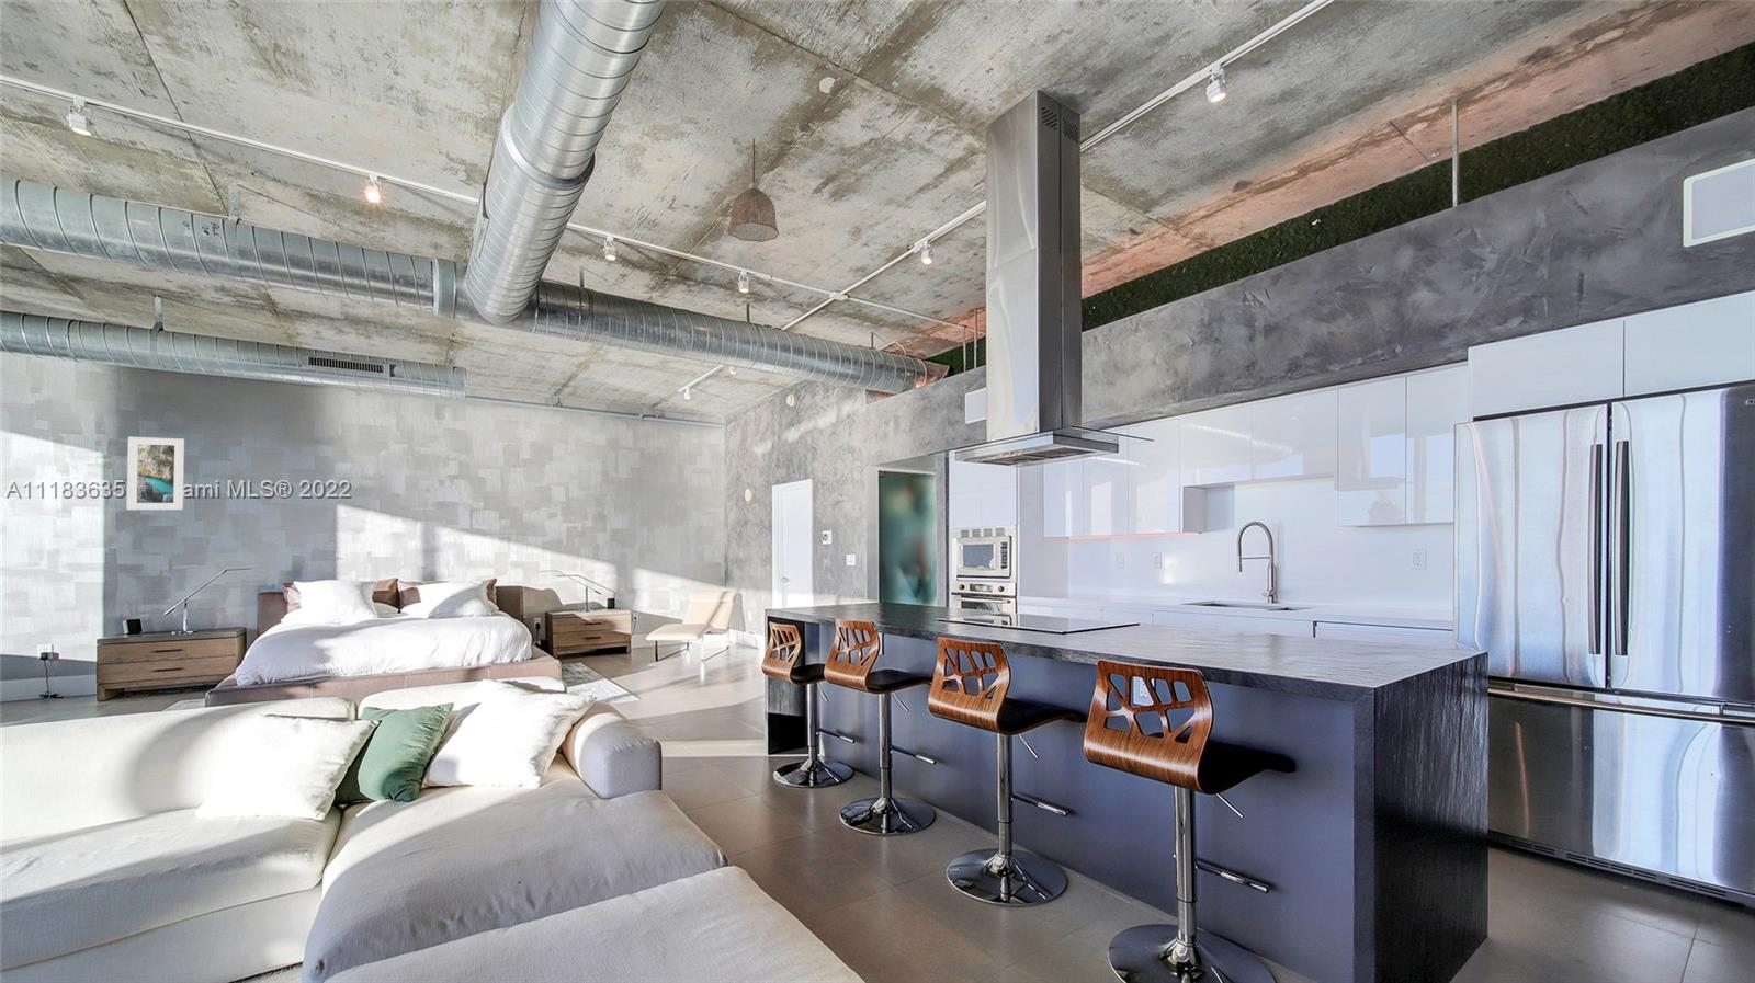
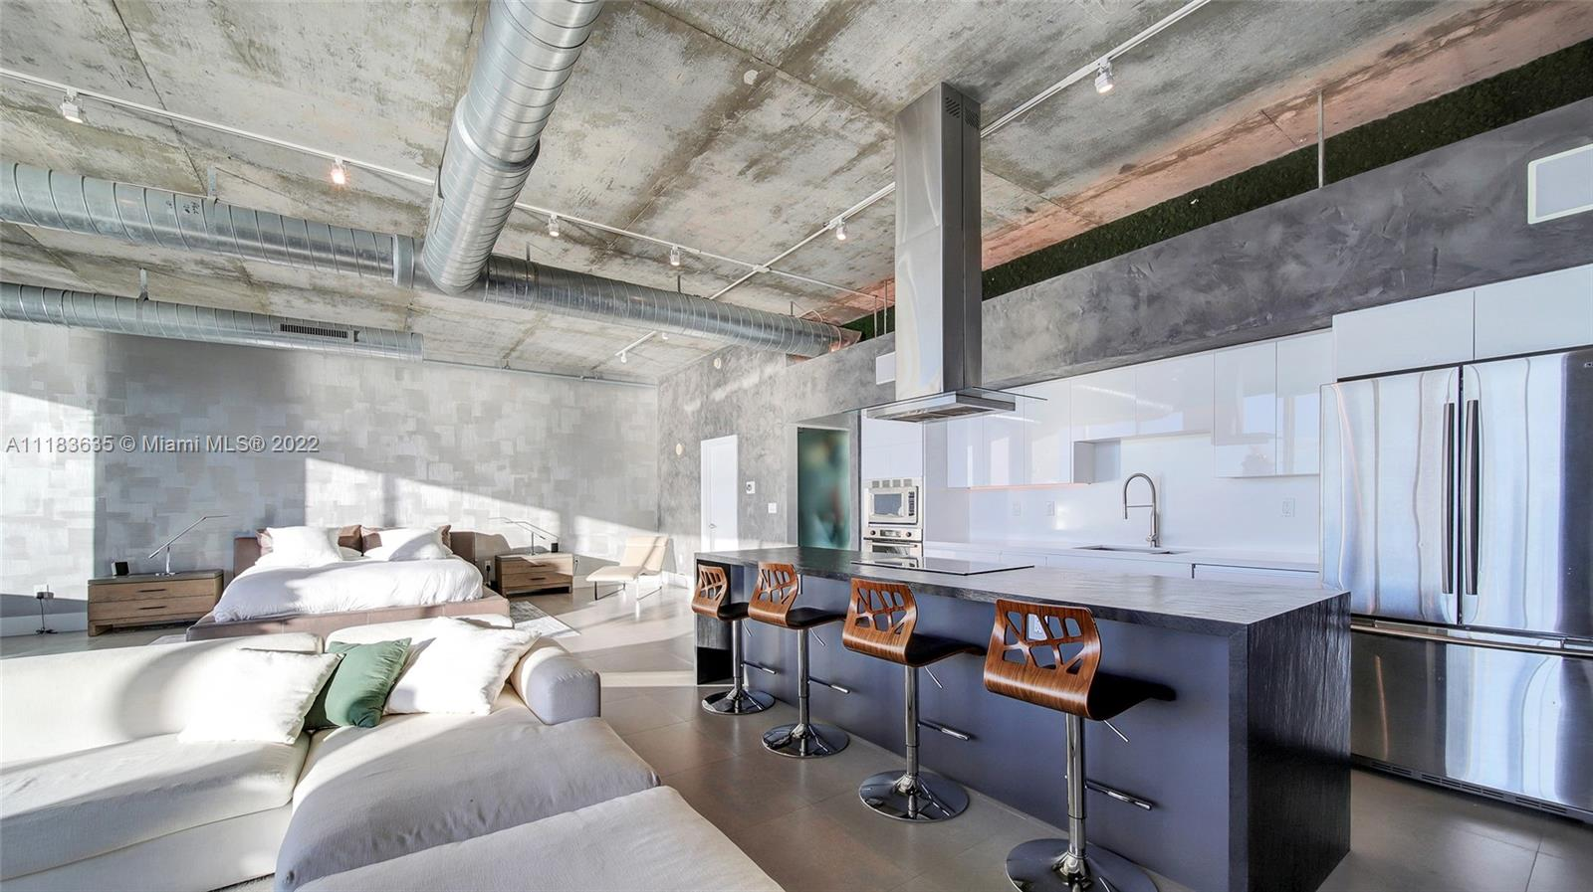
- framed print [127,436,186,511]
- pendant lamp [726,139,780,243]
